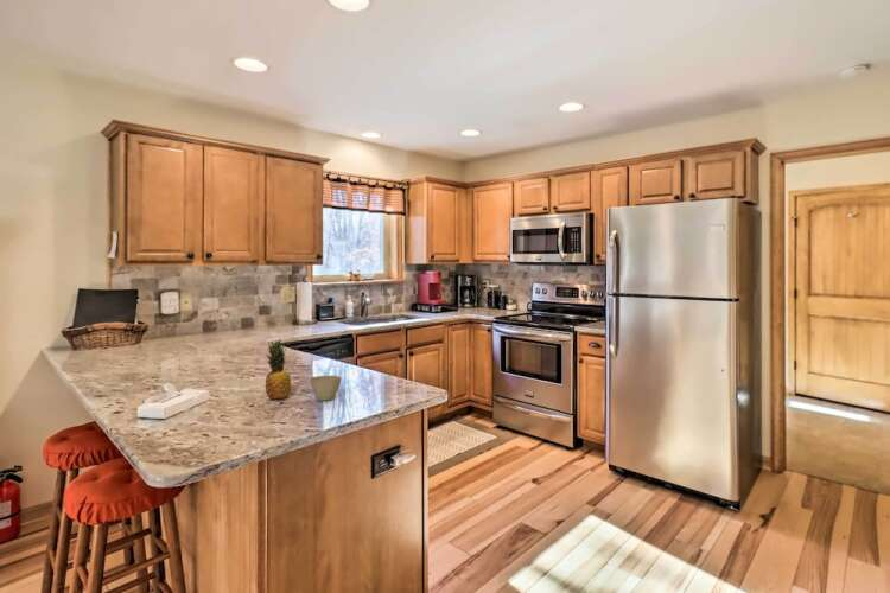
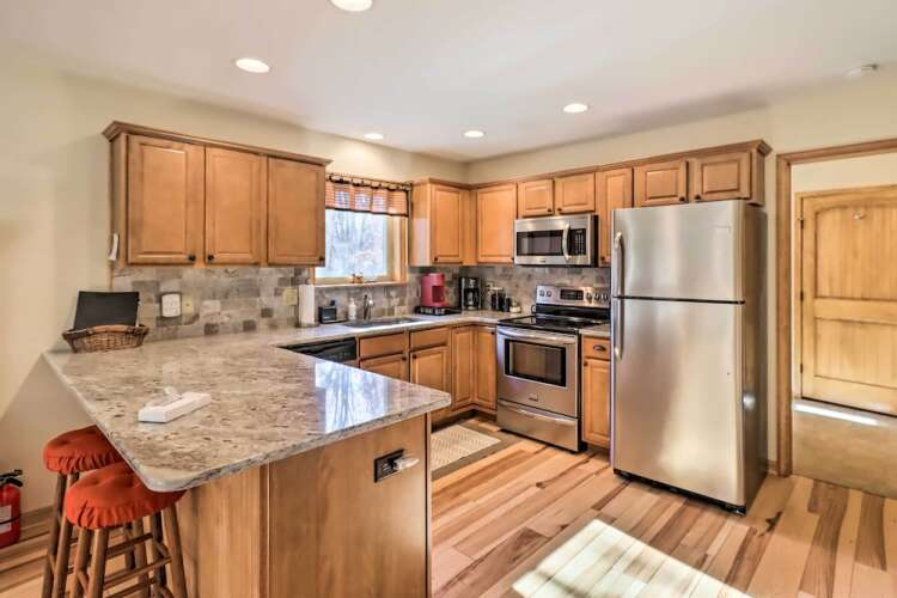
- fruit [263,338,292,401]
- flower pot [309,375,342,402]
